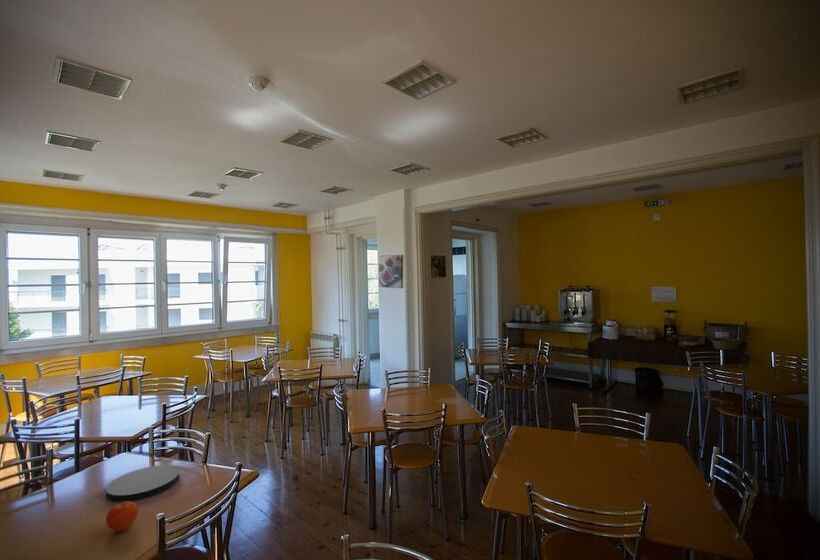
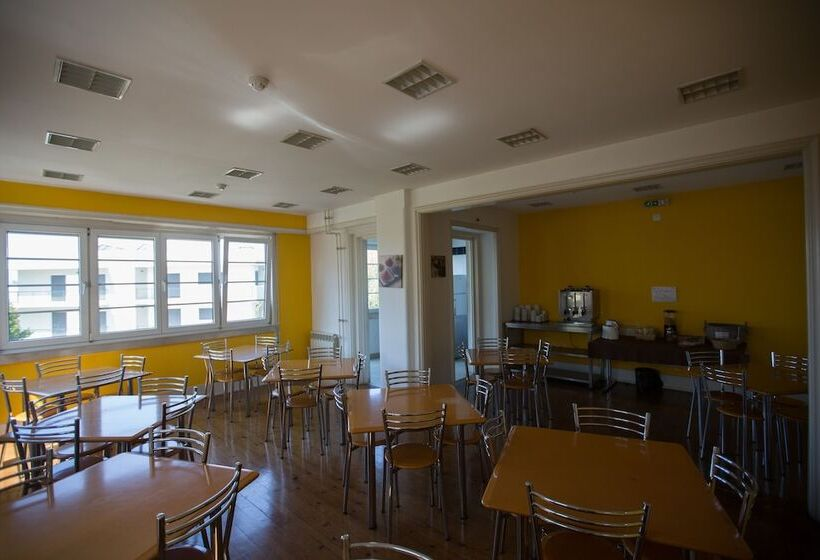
- plate [105,464,181,502]
- fruit [105,501,139,533]
